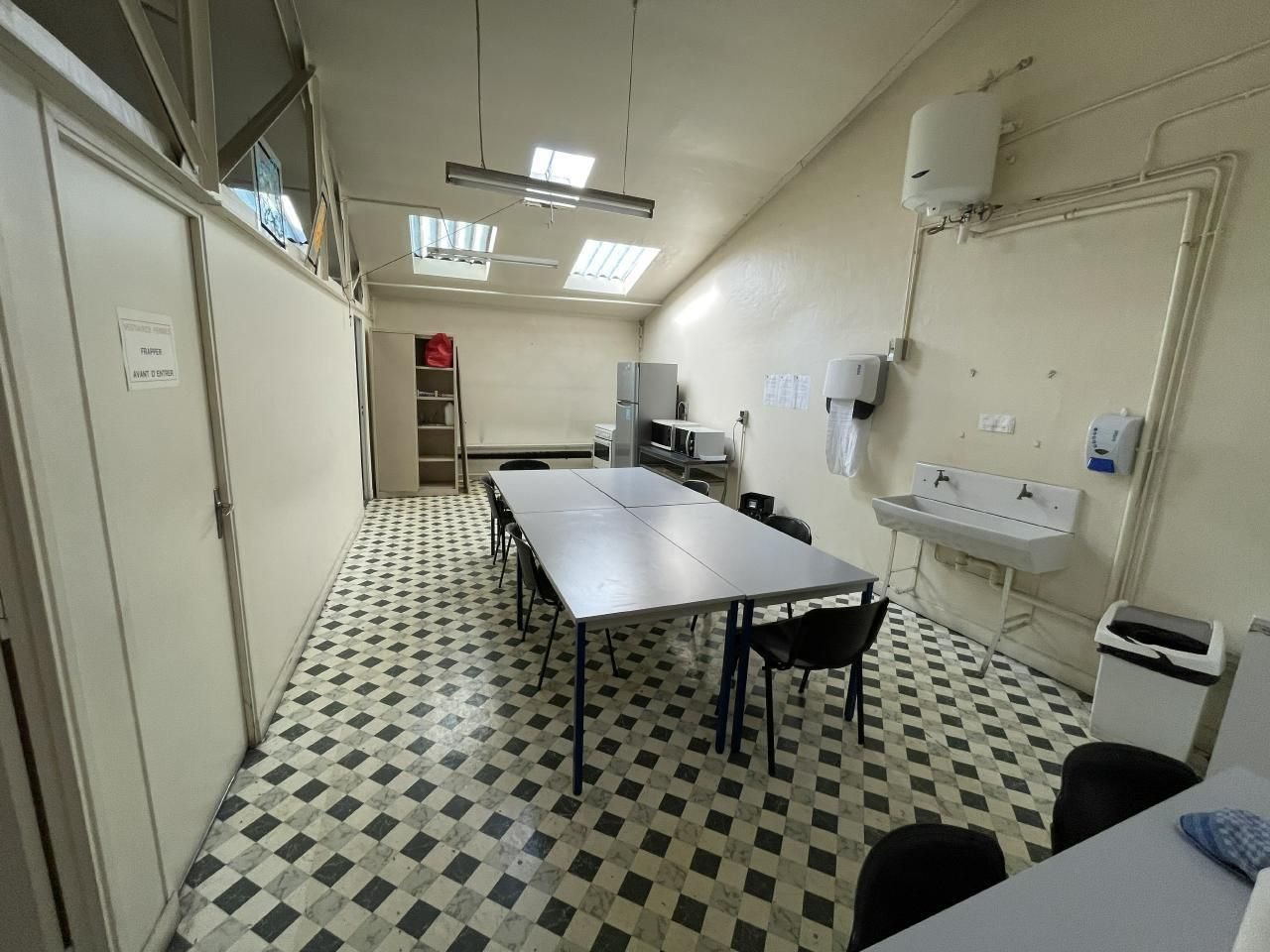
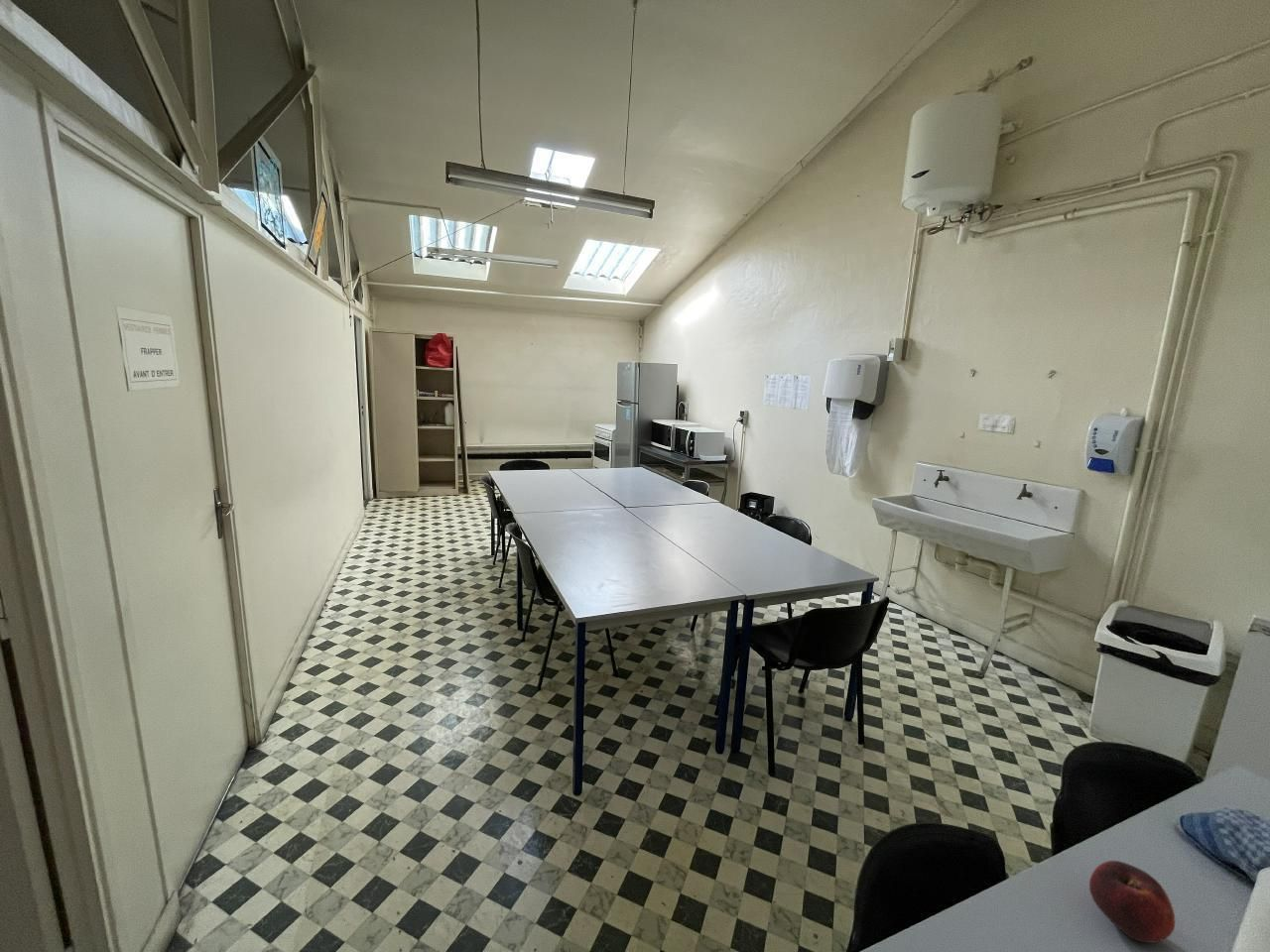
+ fruit [1088,860,1177,944]
